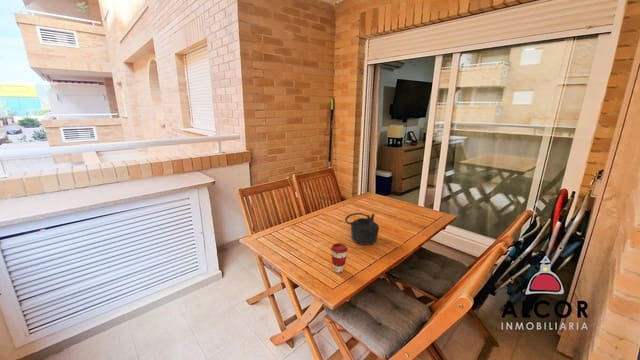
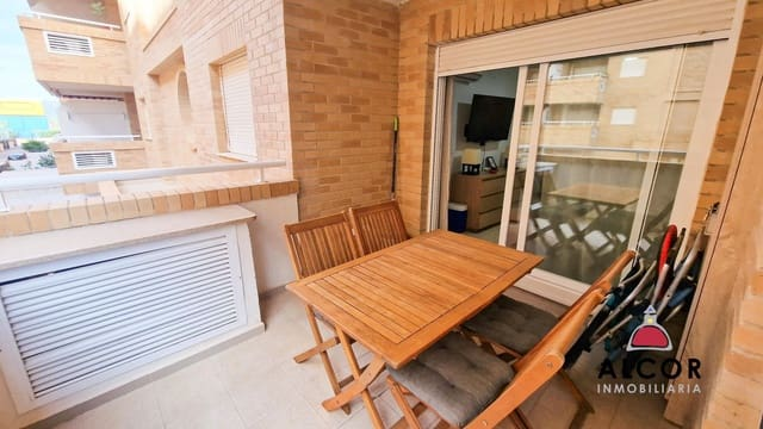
- coffee cup [330,242,349,274]
- teapot [344,212,380,246]
